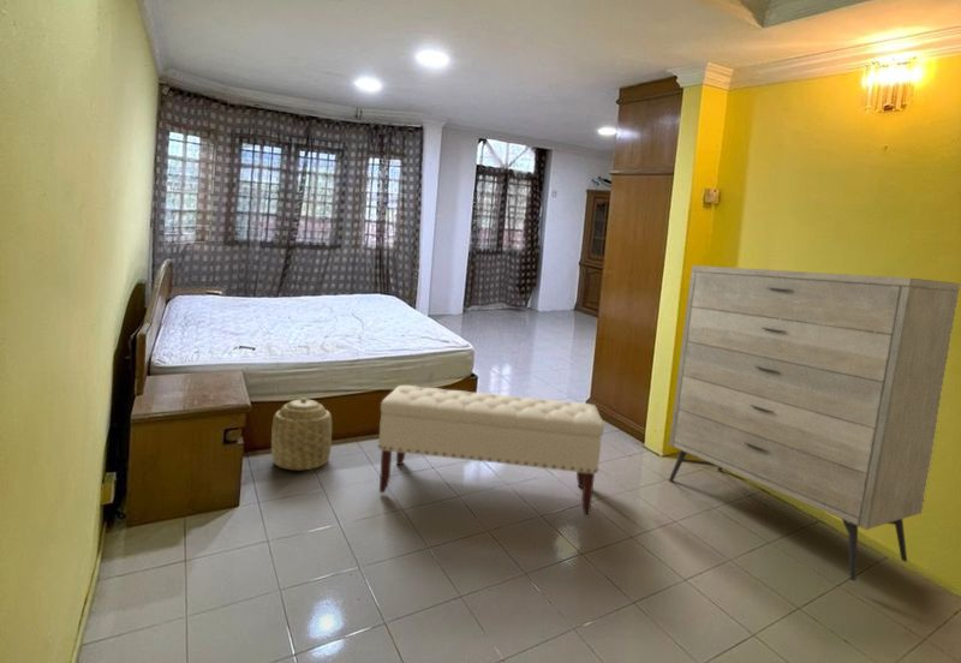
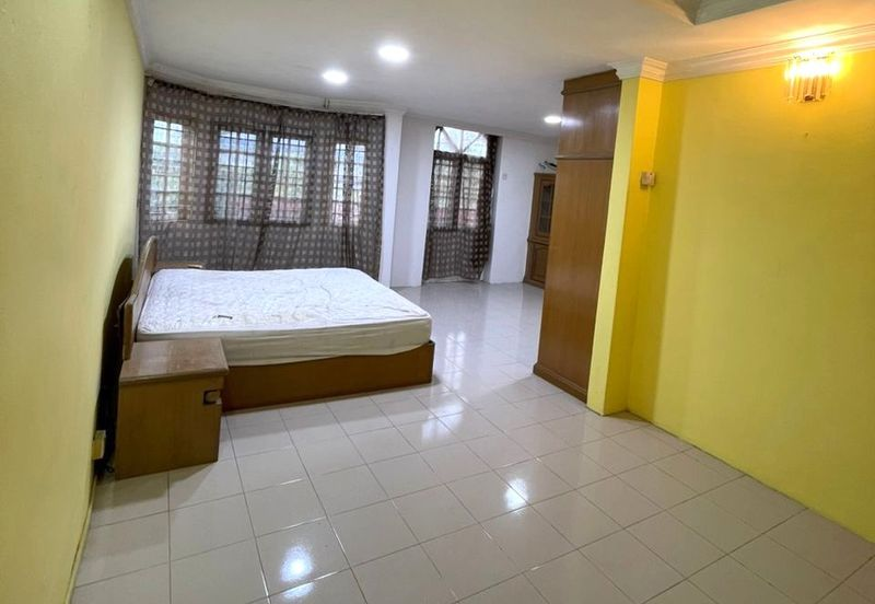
- dresser [668,264,961,583]
- basket [270,396,333,472]
- bench [377,384,605,518]
